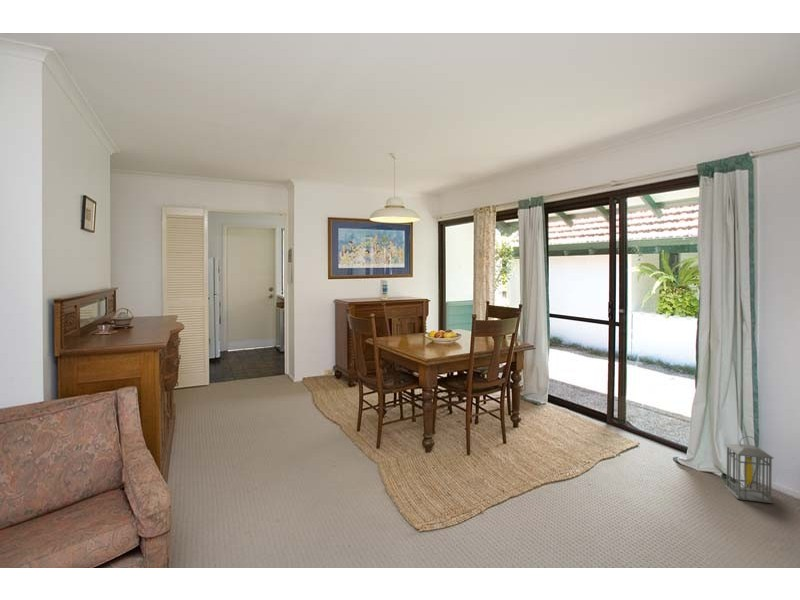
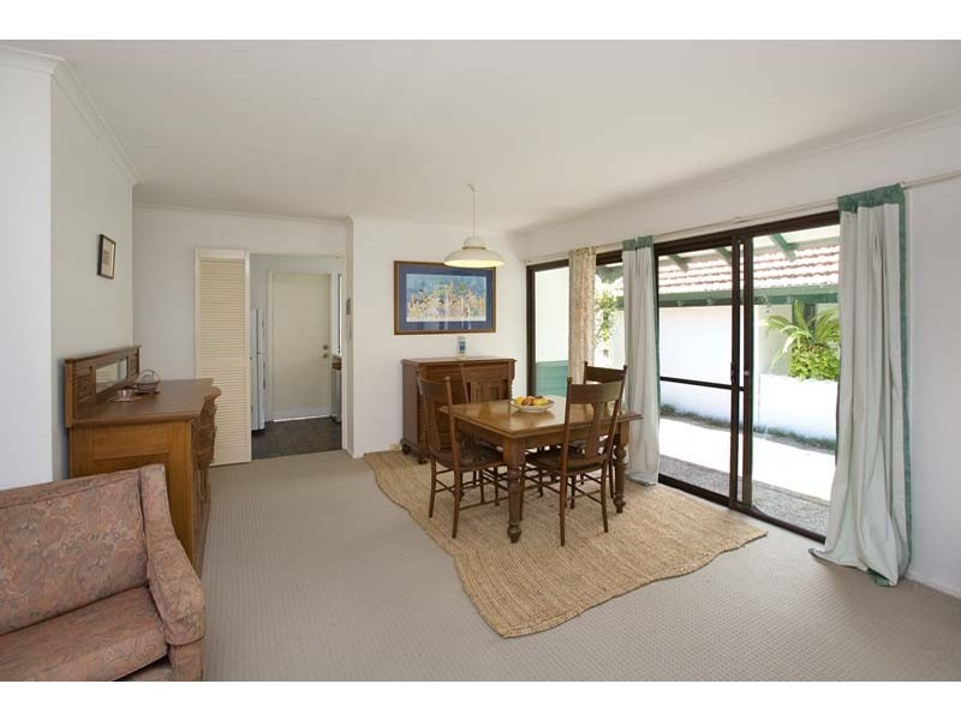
- lantern [724,435,775,504]
